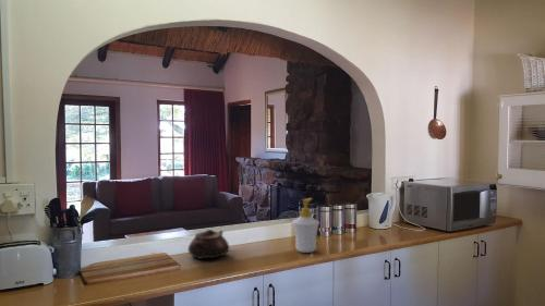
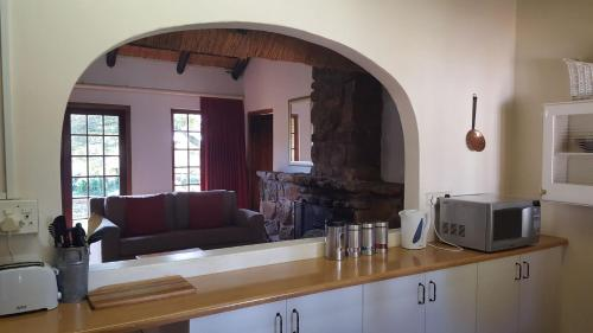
- soap bottle [291,197,320,254]
- teapot [187,229,230,260]
